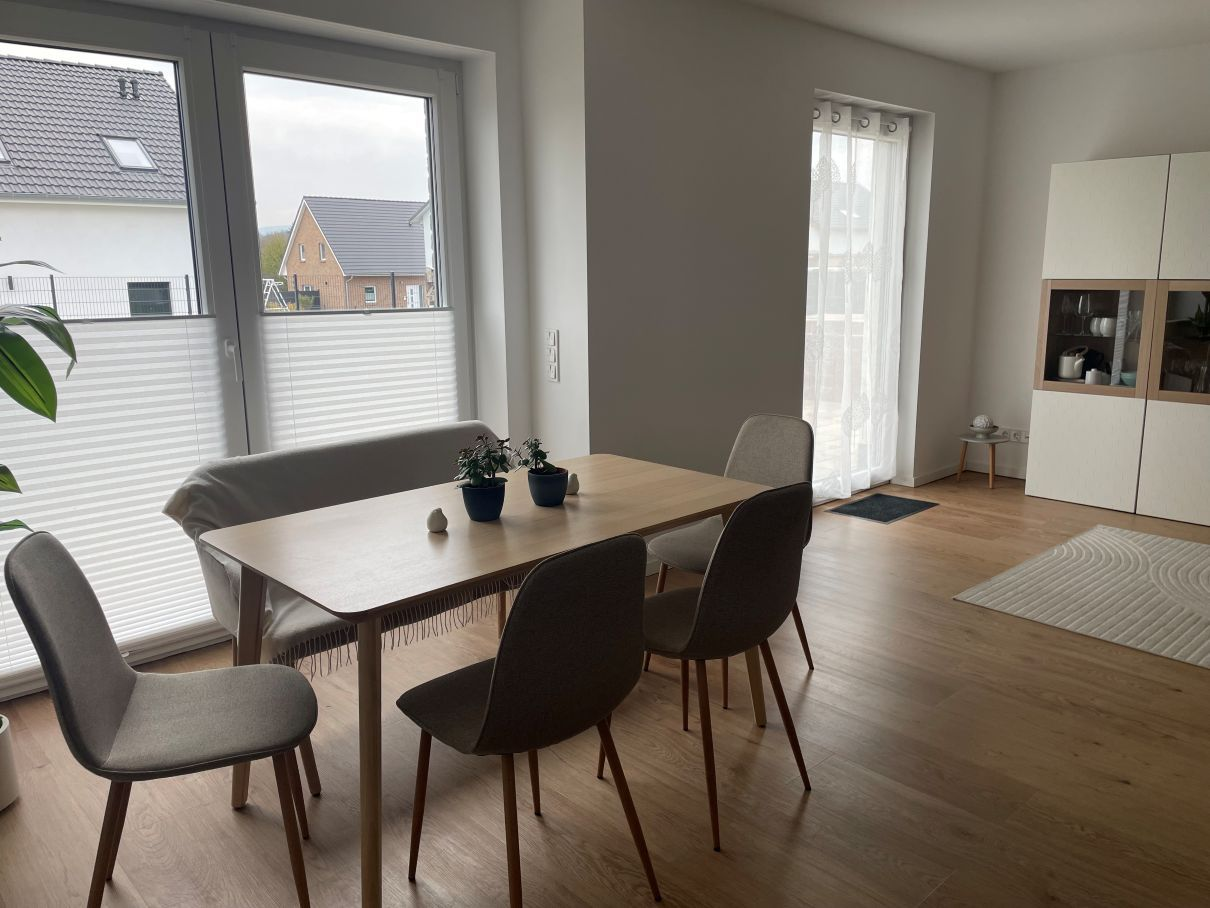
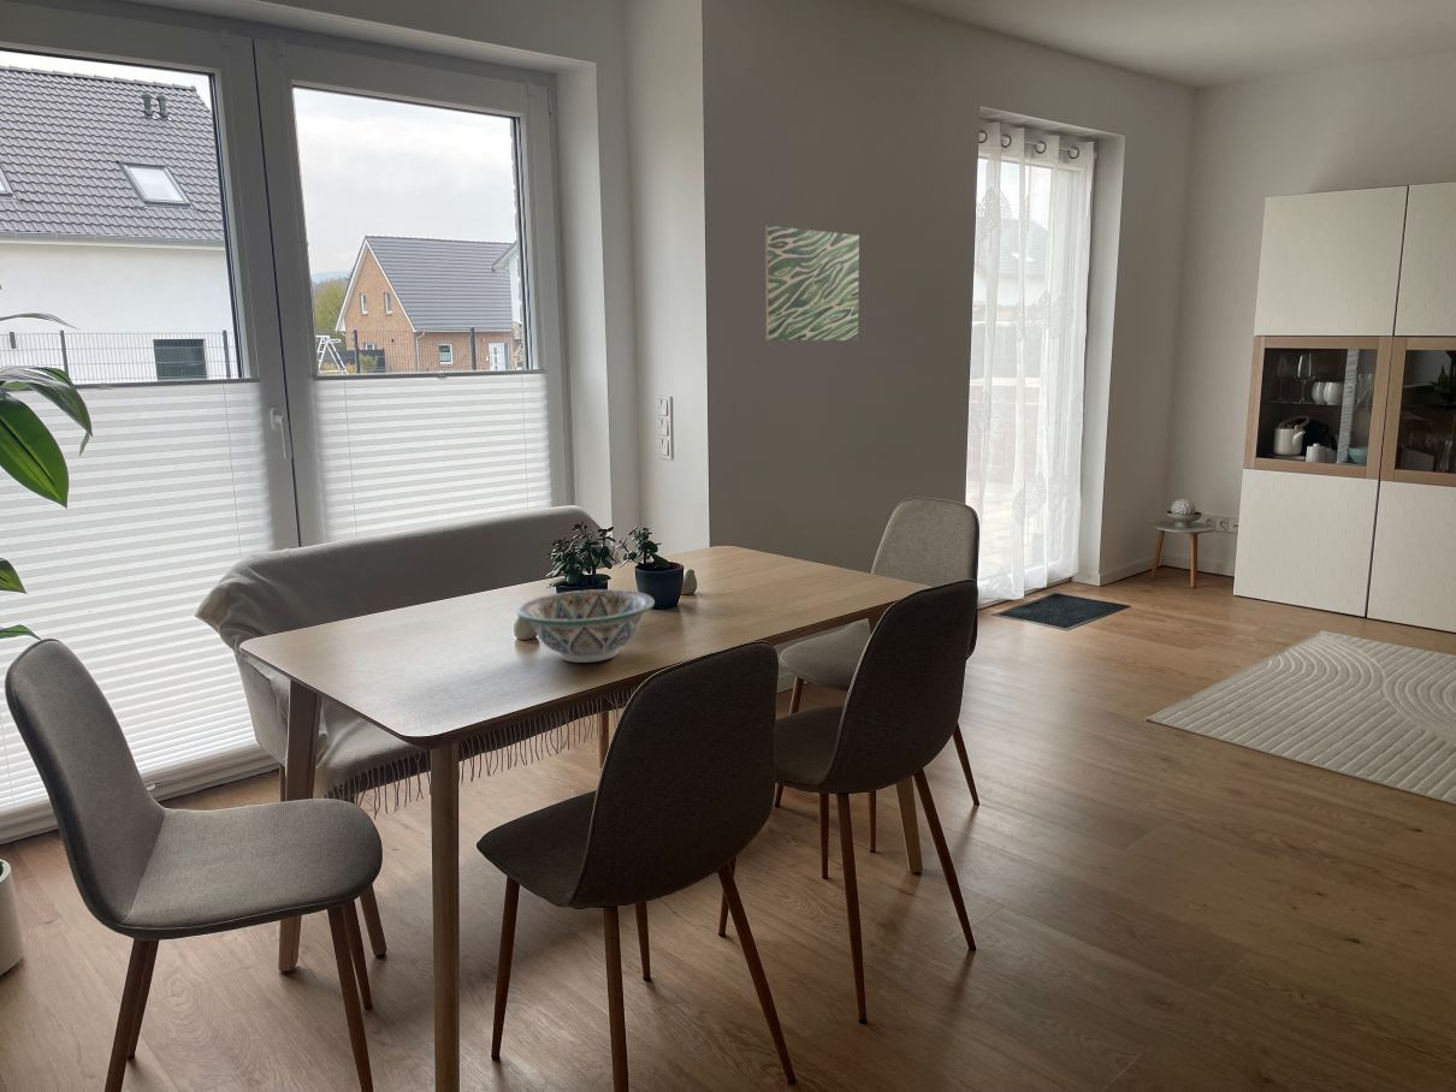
+ wall art [764,225,860,342]
+ decorative bowl [515,588,656,664]
